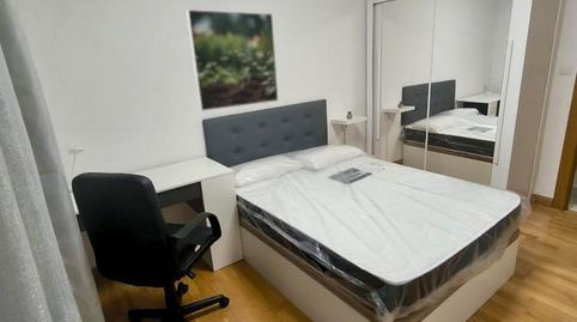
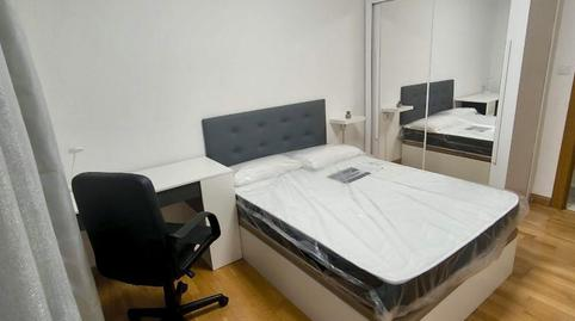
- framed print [186,8,279,113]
